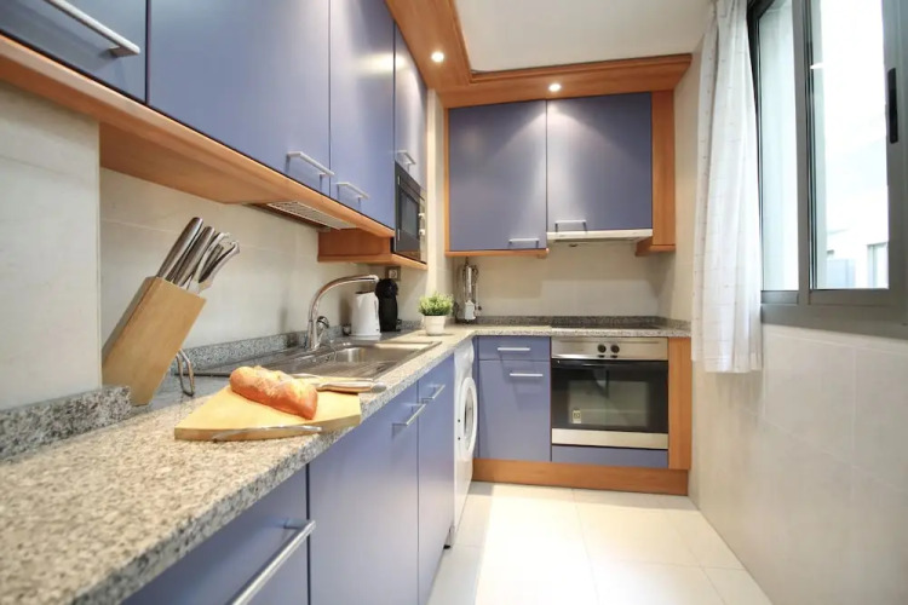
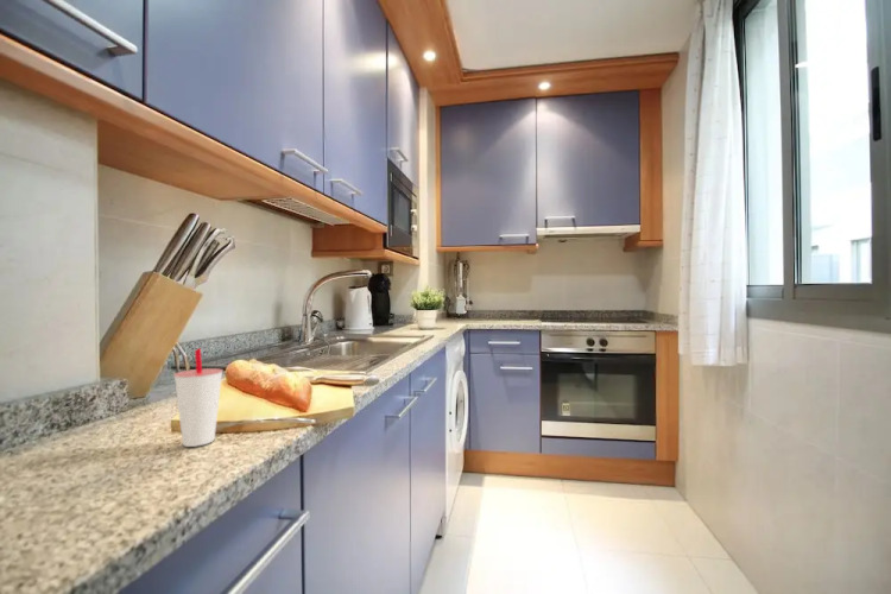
+ cup [172,347,225,448]
